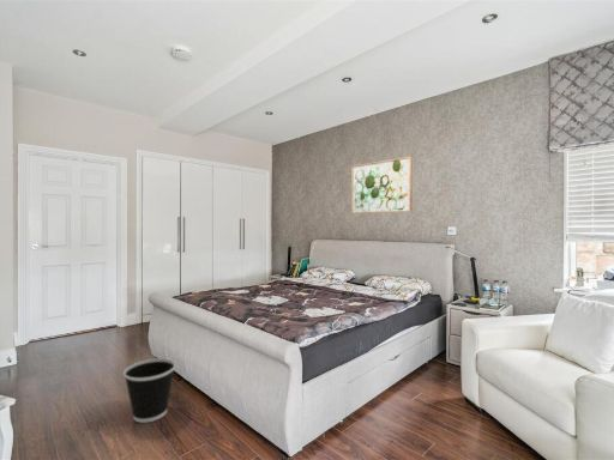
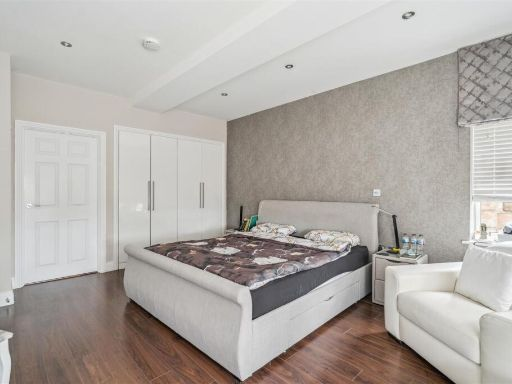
- wall art [350,156,414,214]
- wastebasket [122,357,176,424]
